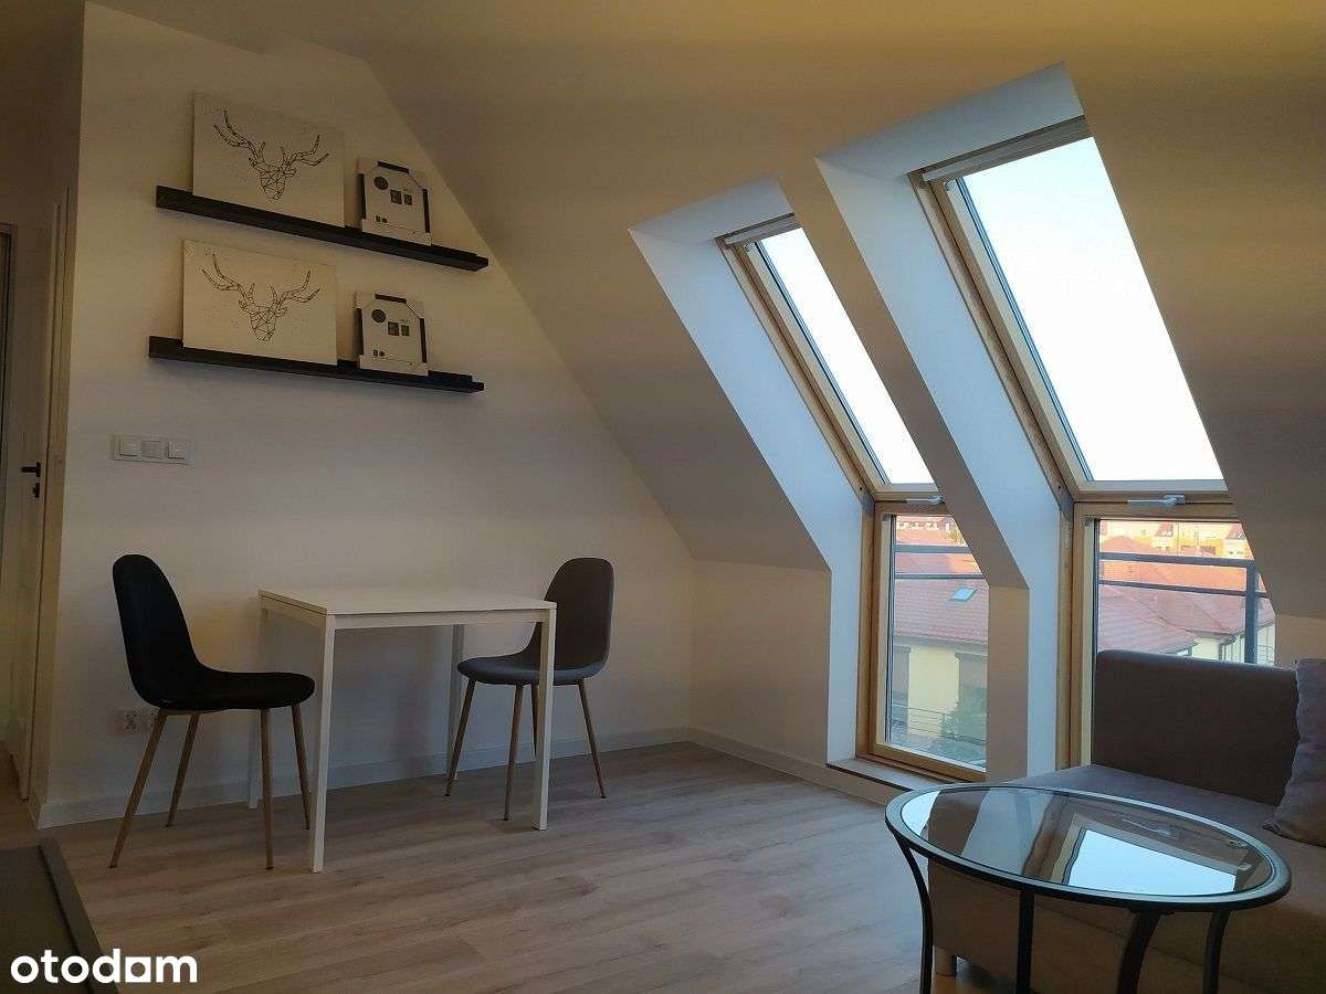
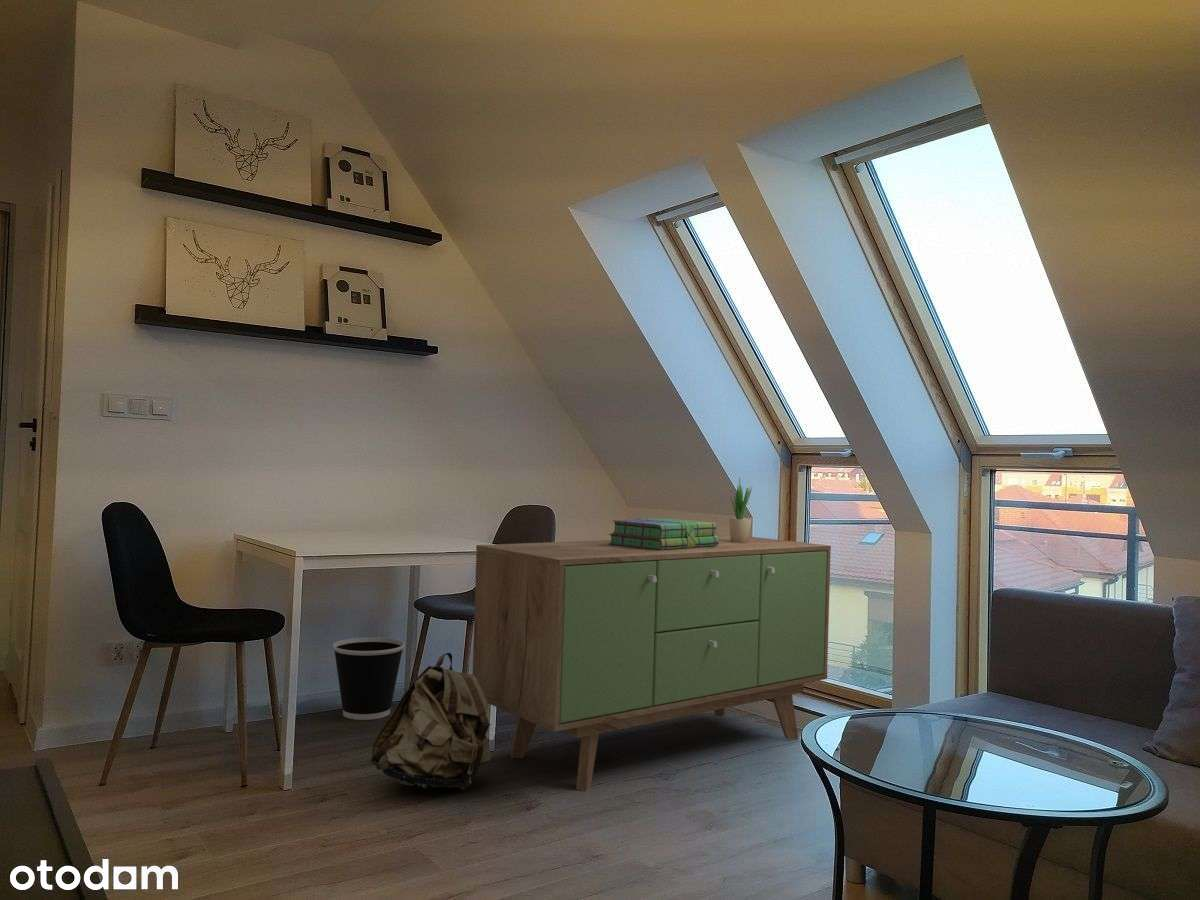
+ wastebasket [332,636,406,721]
+ potted plant [728,477,753,543]
+ sideboard [472,535,832,792]
+ backpack [370,652,492,791]
+ stack of books [608,518,719,550]
